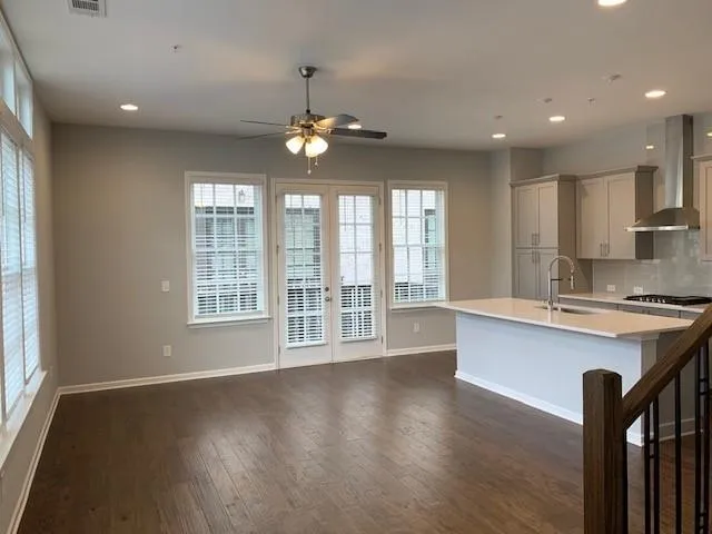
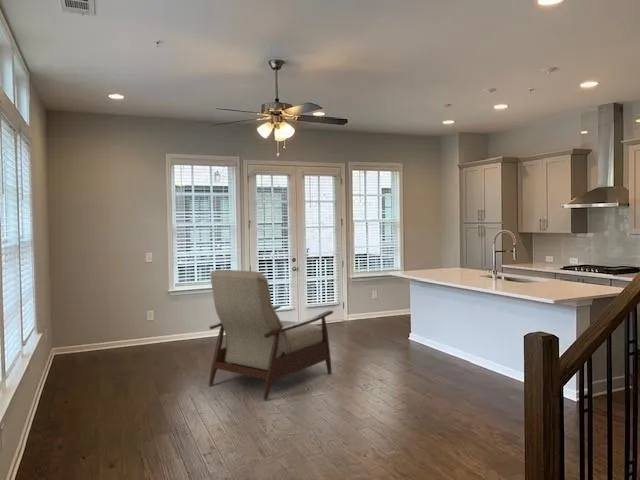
+ chair [208,269,334,400]
